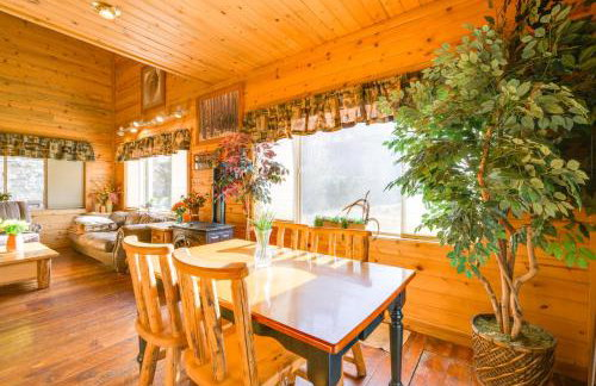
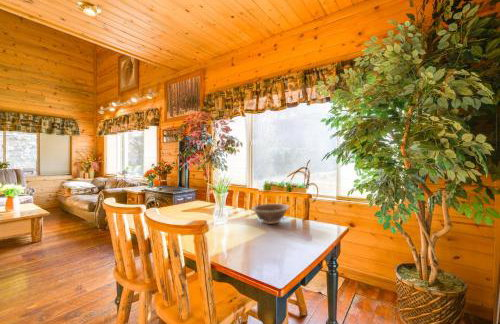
+ decorative bowl [251,203,290,225]
